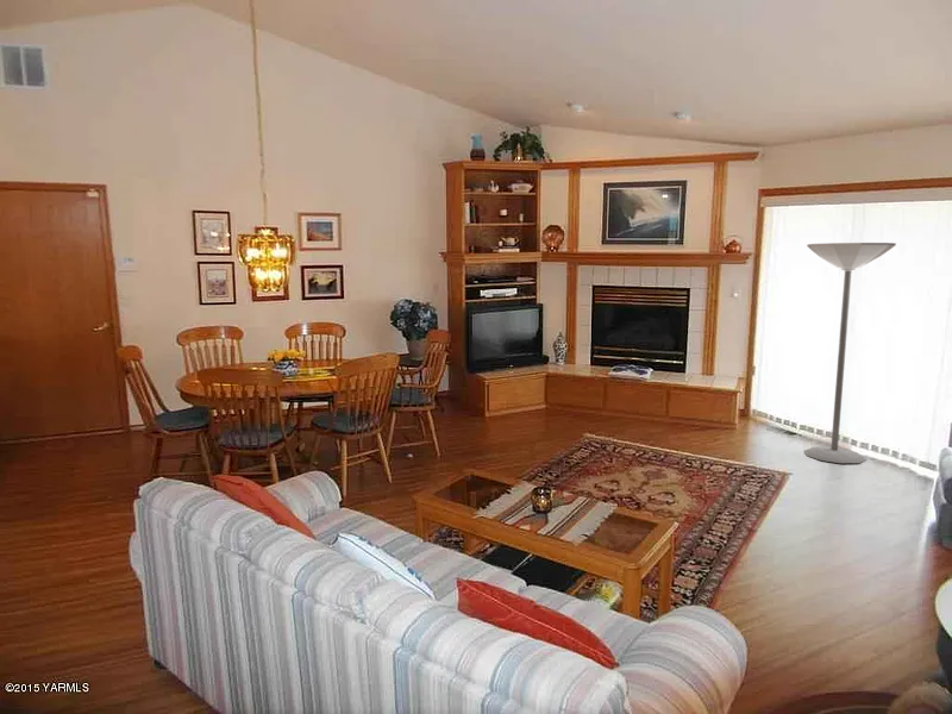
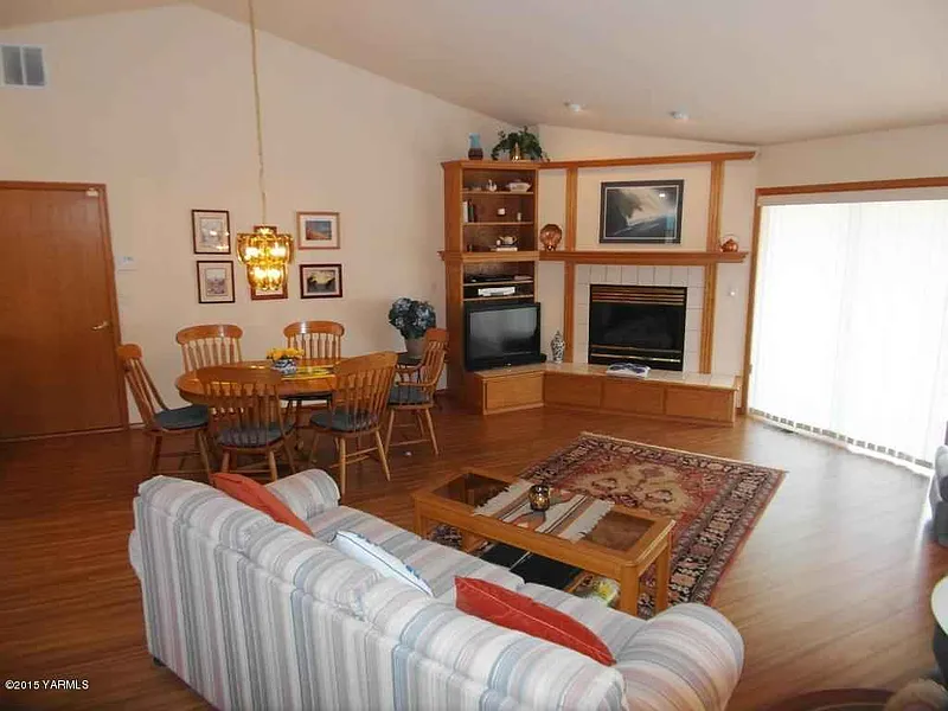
- floor lamp [802,242,897,464]
